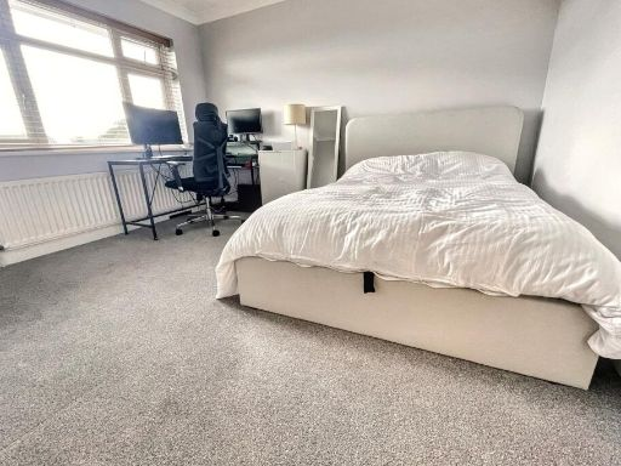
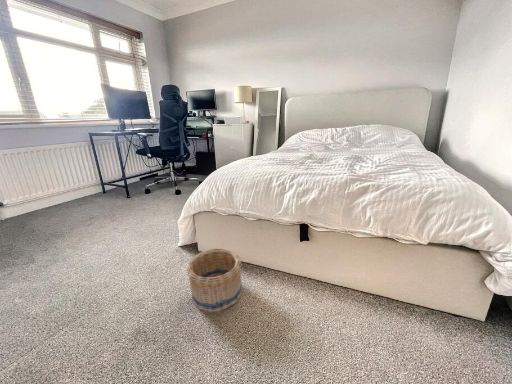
+ basket [186,247,243,313]
